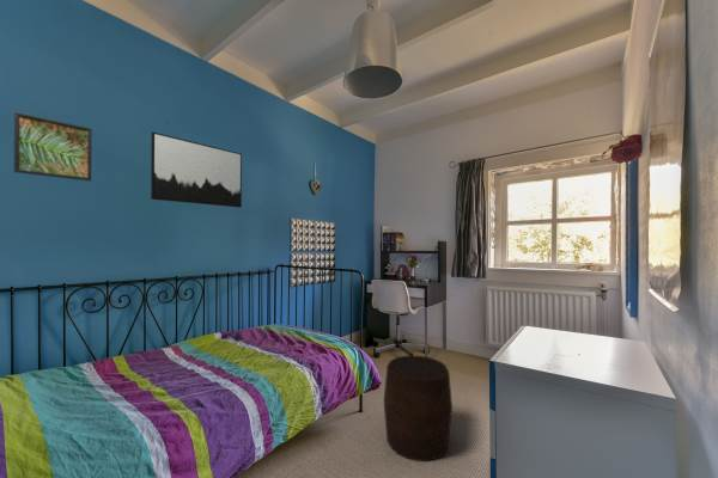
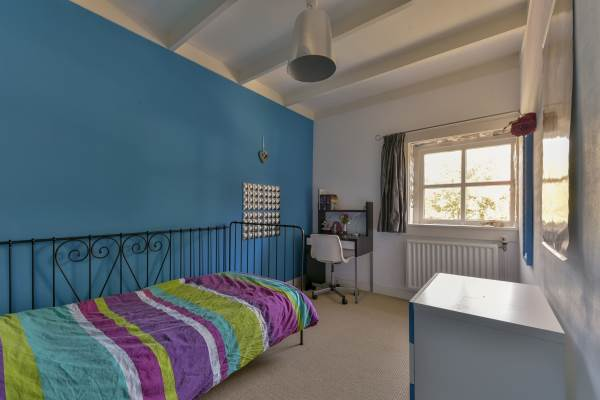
- wall art [150,131,243,209]
- stool [383,355,454,462]
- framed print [13,111,92,182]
